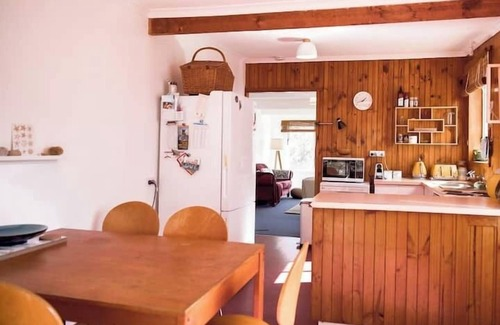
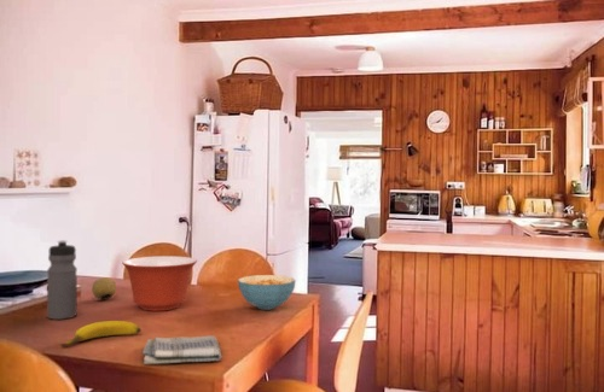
+ mixing bowl [121,254,198,312]
+ dish towel [141,334,223,365]
+ cereal bowl [237,274,297,311]
+ water bottle [46,239,79,321]
+ fruit [91,276,117,302]
+ banana [60,320,143,349]
